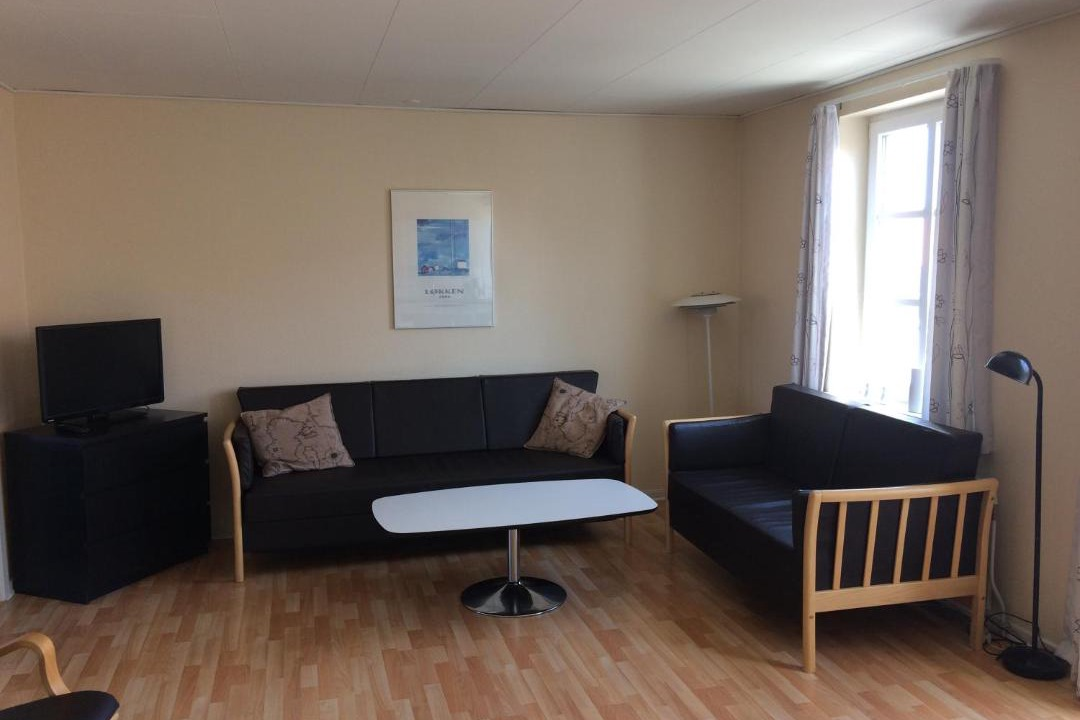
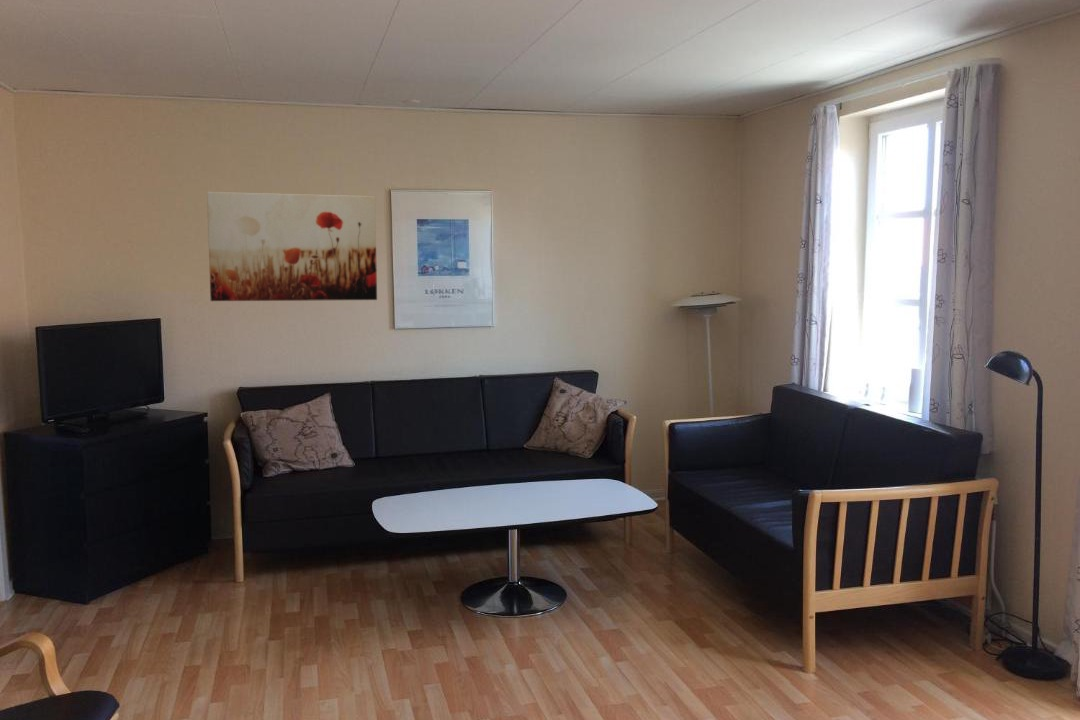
+ wall art [206,191,378,302]
